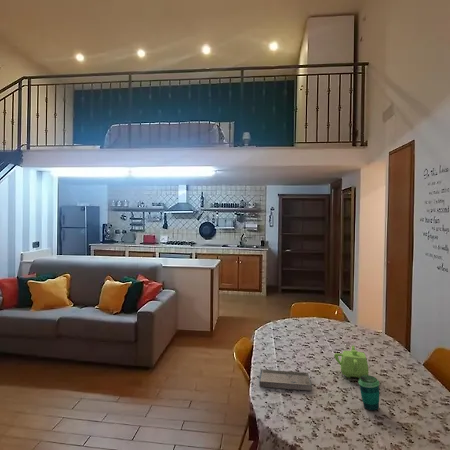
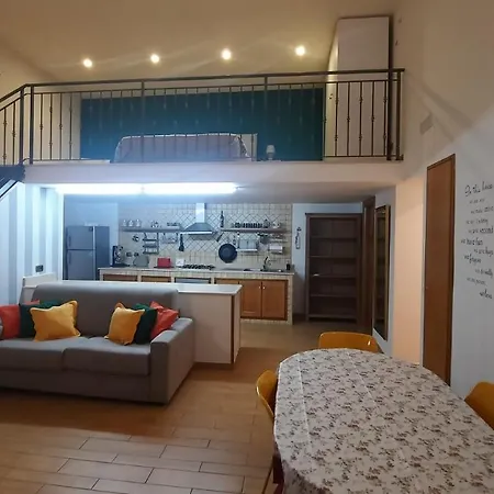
- cup [357,374,380,412]
- book [258,369,312,392]
- teapot [333,345,369,379]
